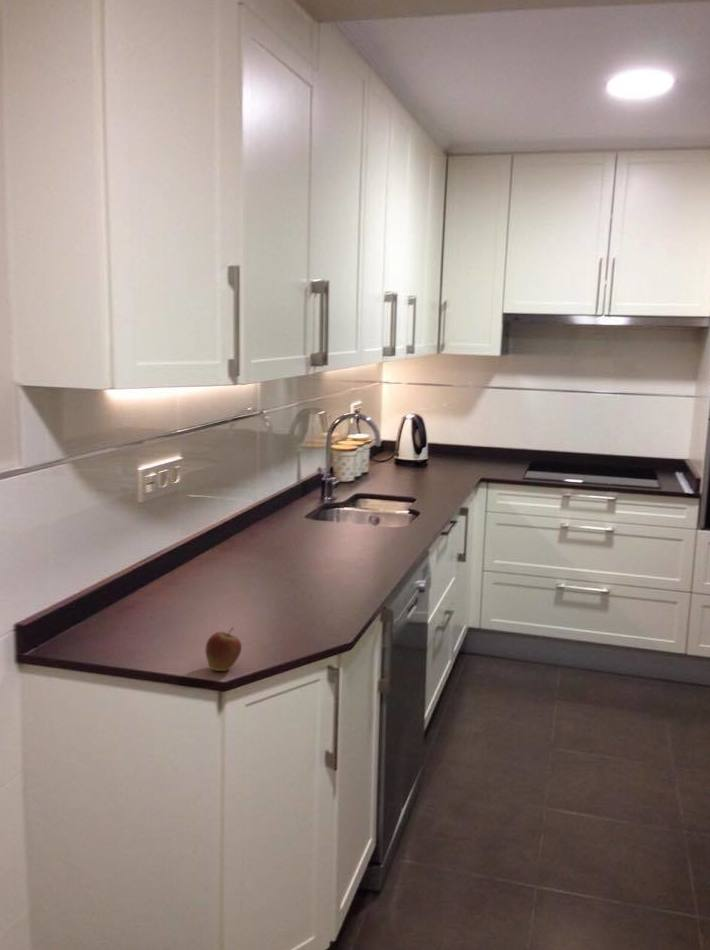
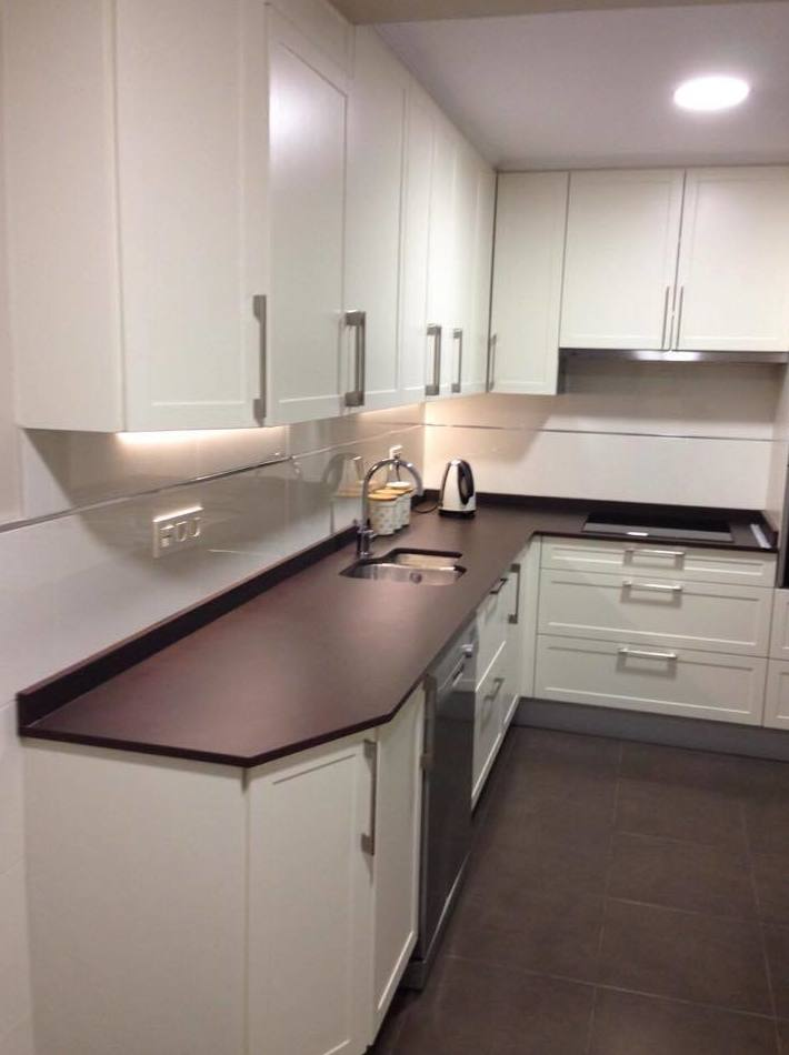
- fruit [204,627,243,672]
